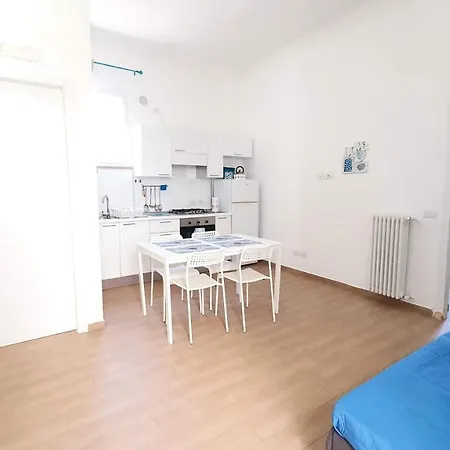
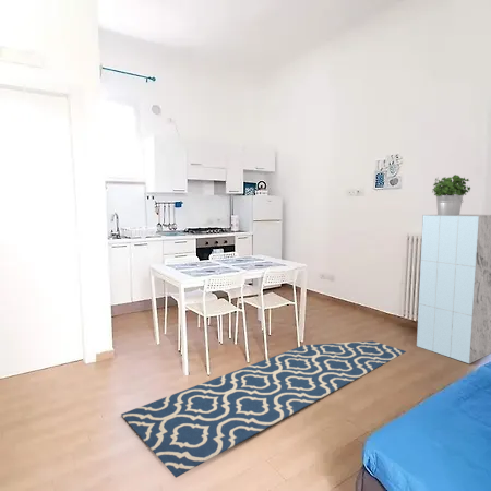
+ rug [120,340,407,479]
+ cabinet [416,214,491,364]
+ potted plant [431,173,471,215]
